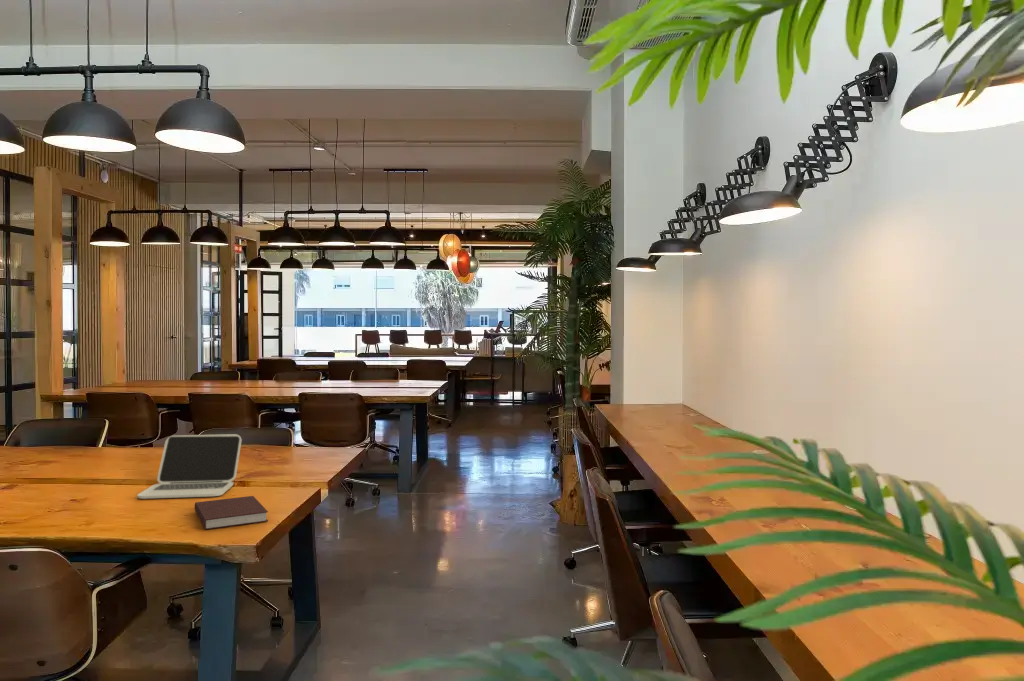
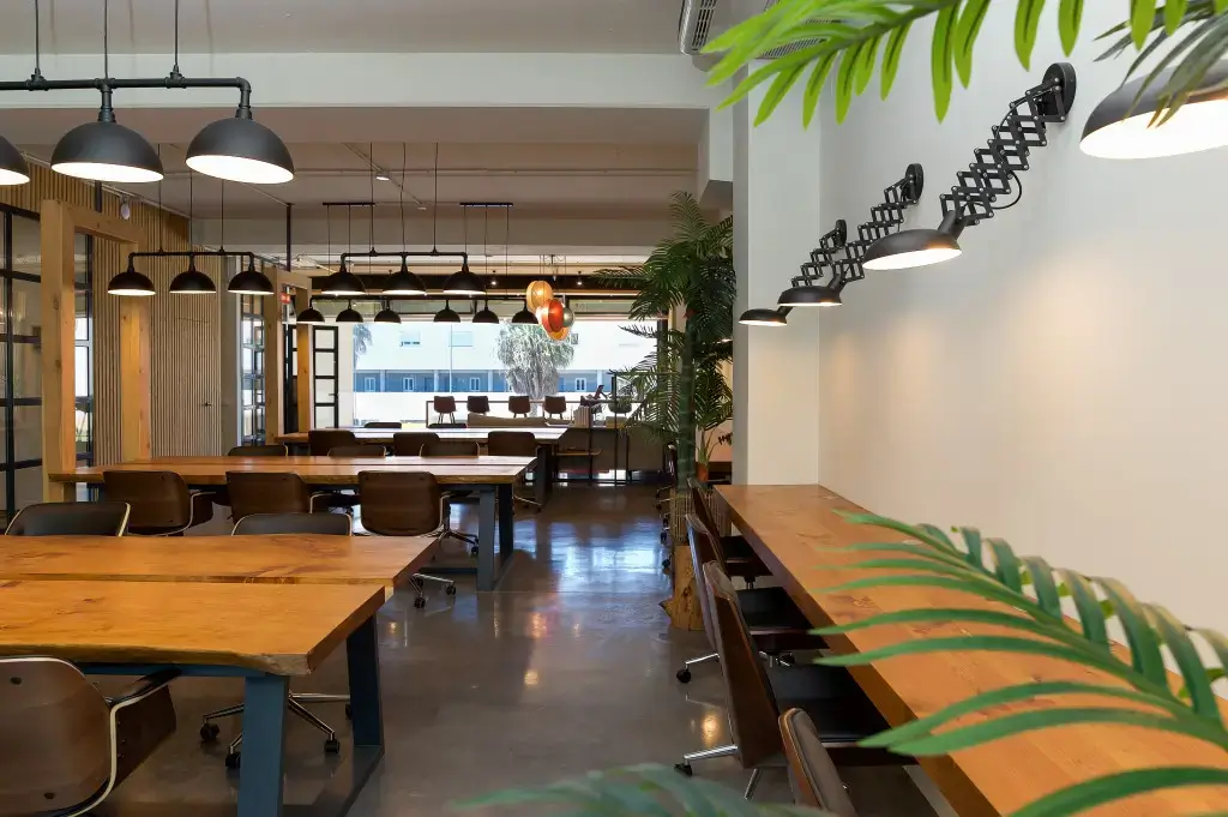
- notebook [194,495,269,531]
- laptop [136,433,243,500]
